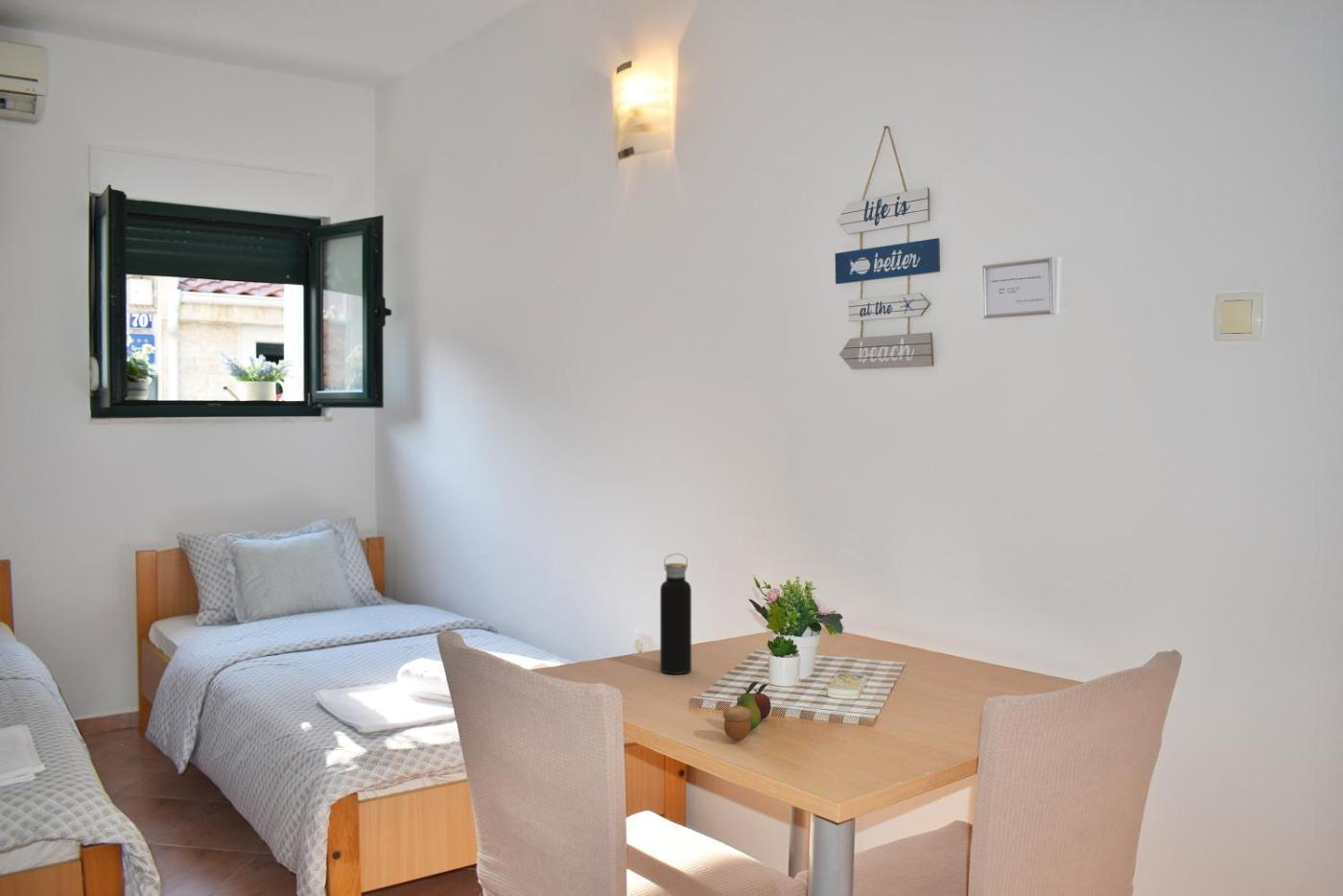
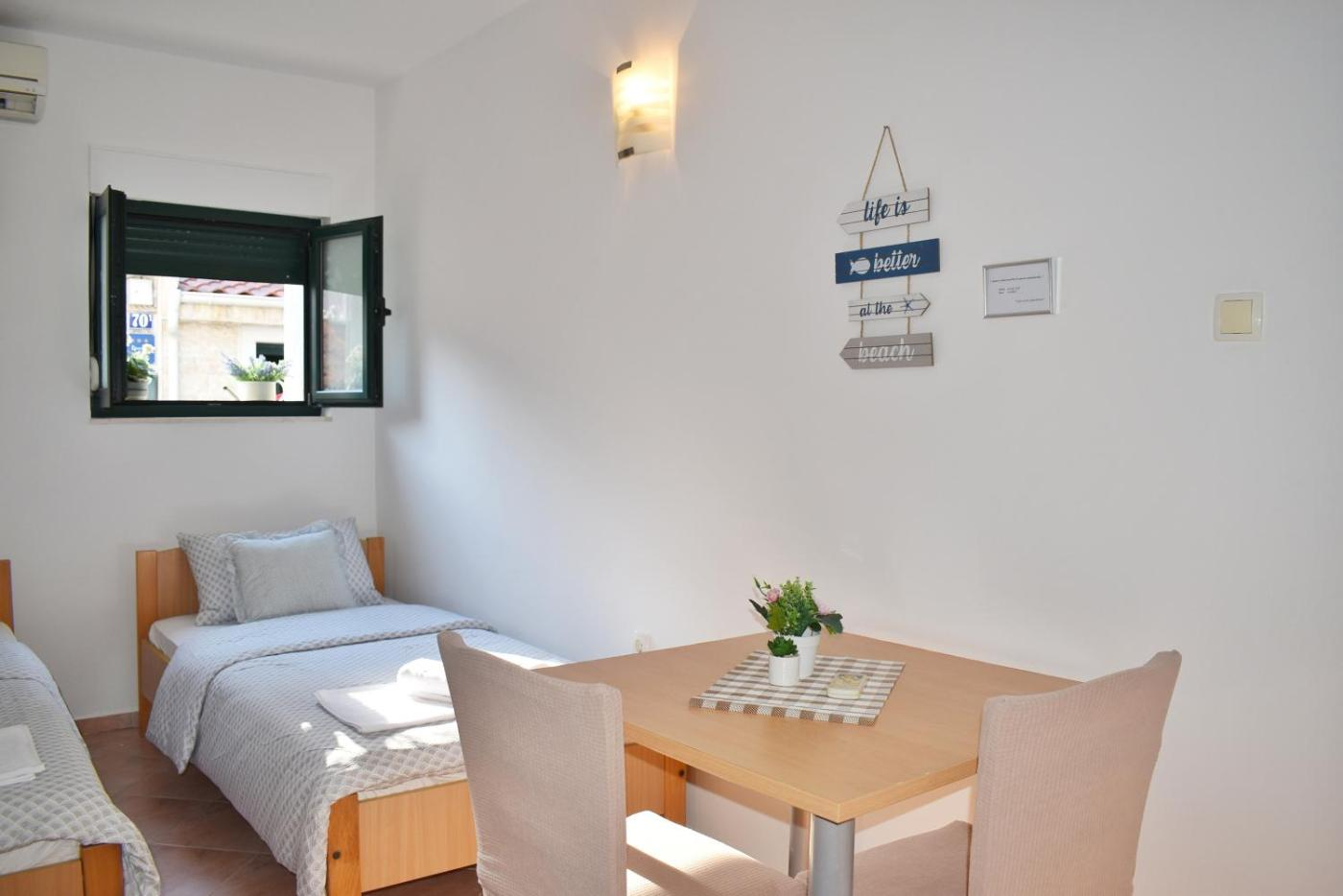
- fruit [722,681,772,743]
- water bottle [659,553,693,675]
